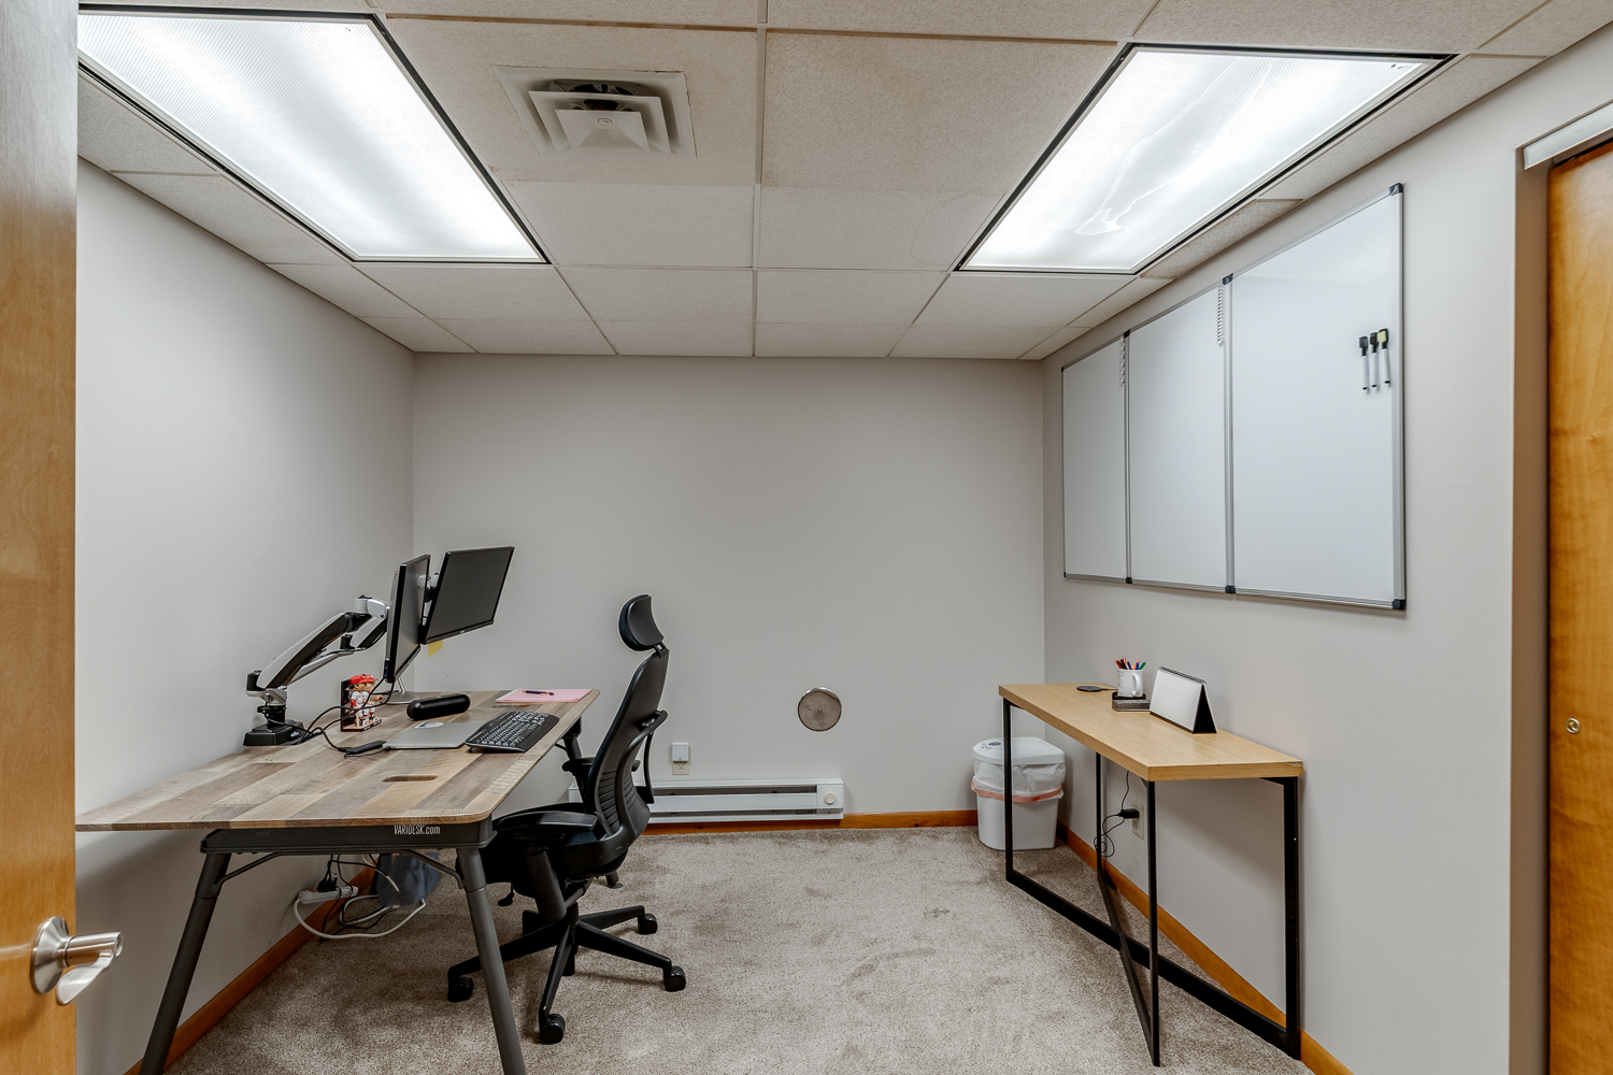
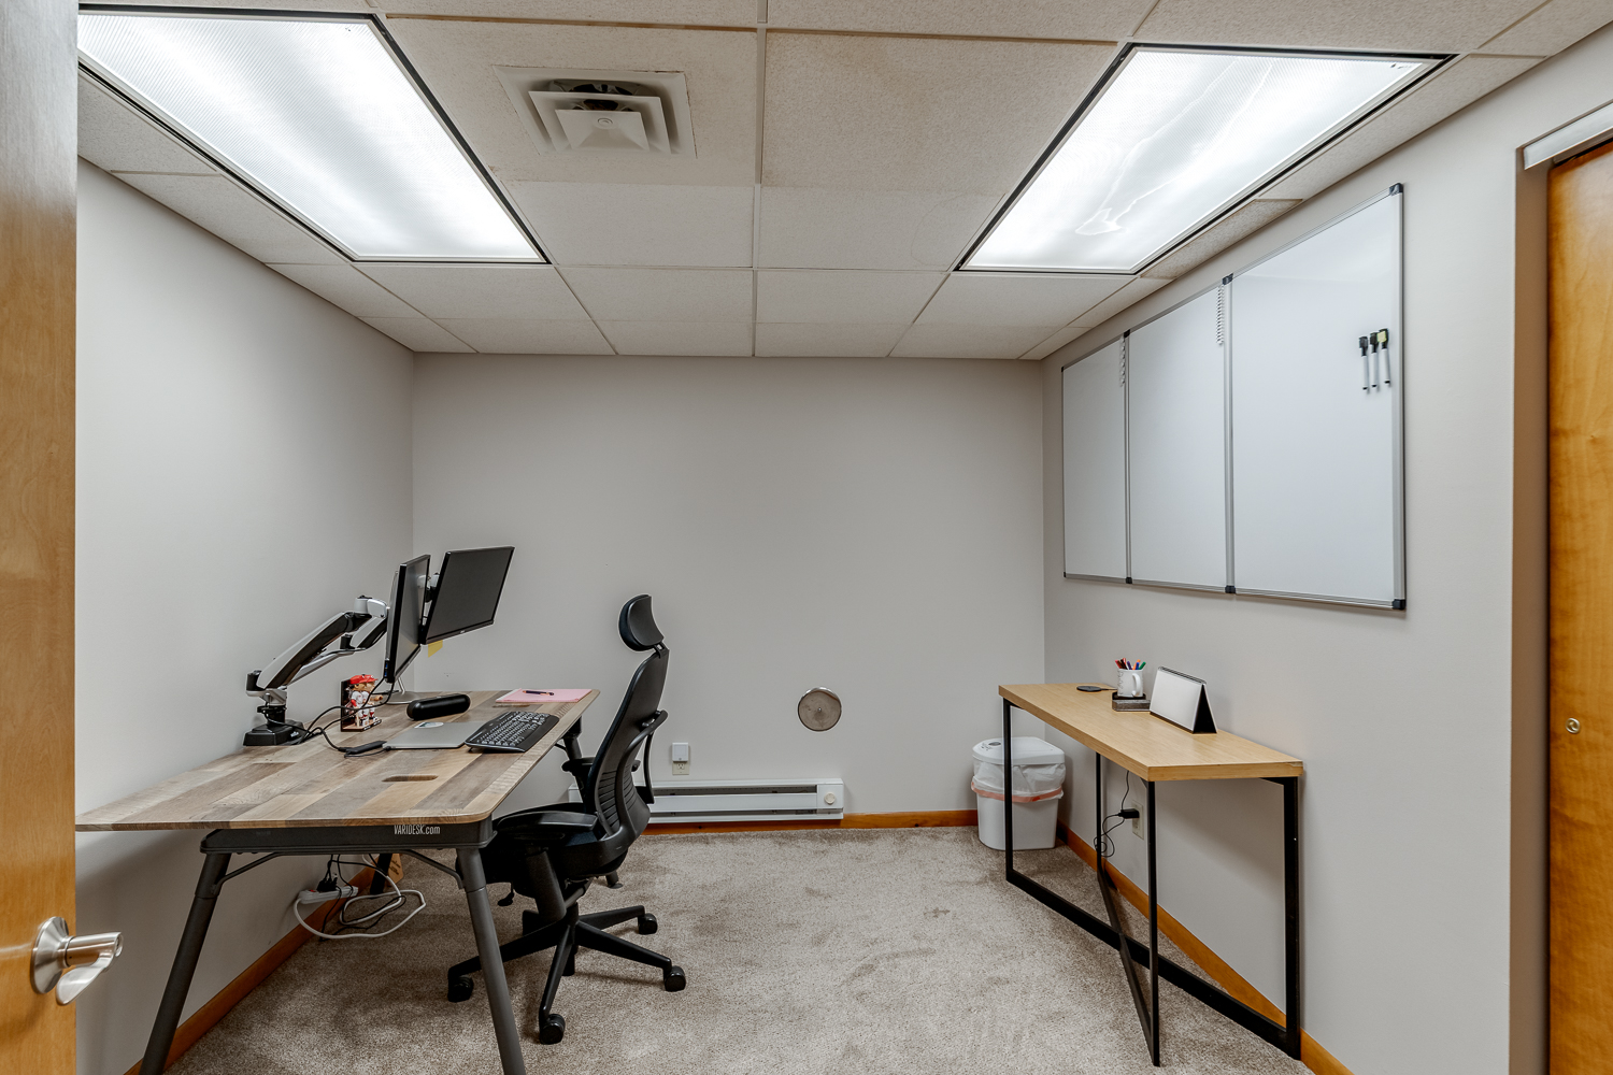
- backpack [376,852,439,909]
